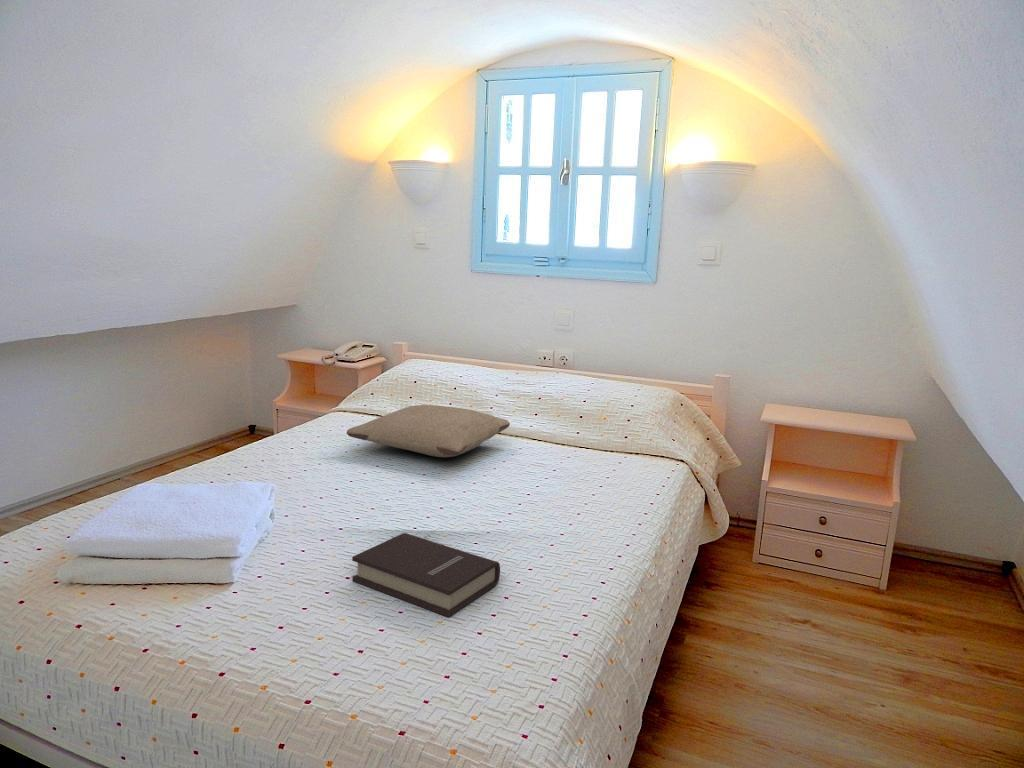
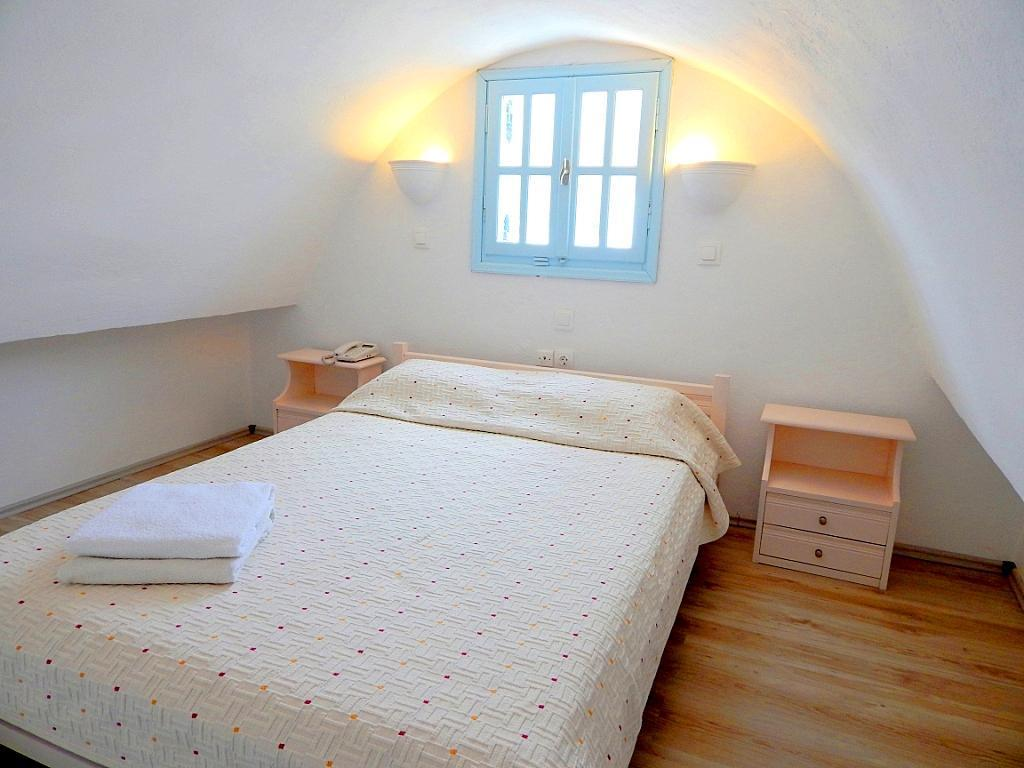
- book [351,532,501,618]
- pillow [346,404,511,458]
